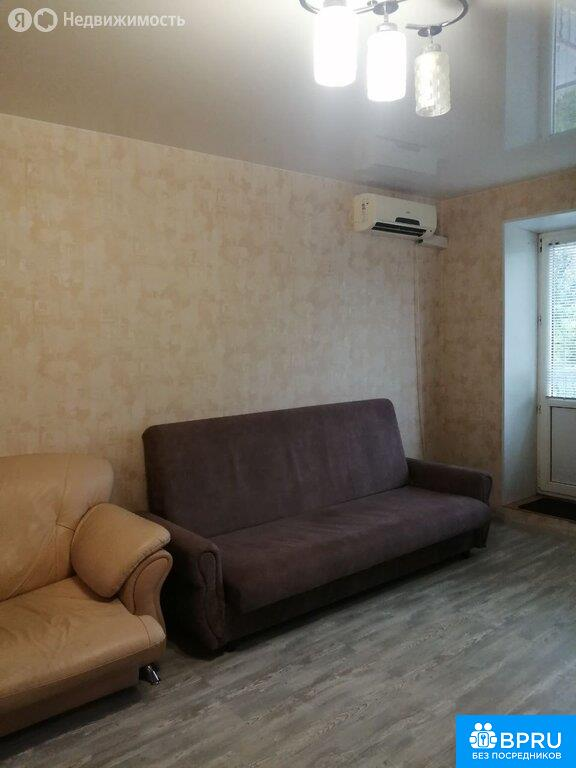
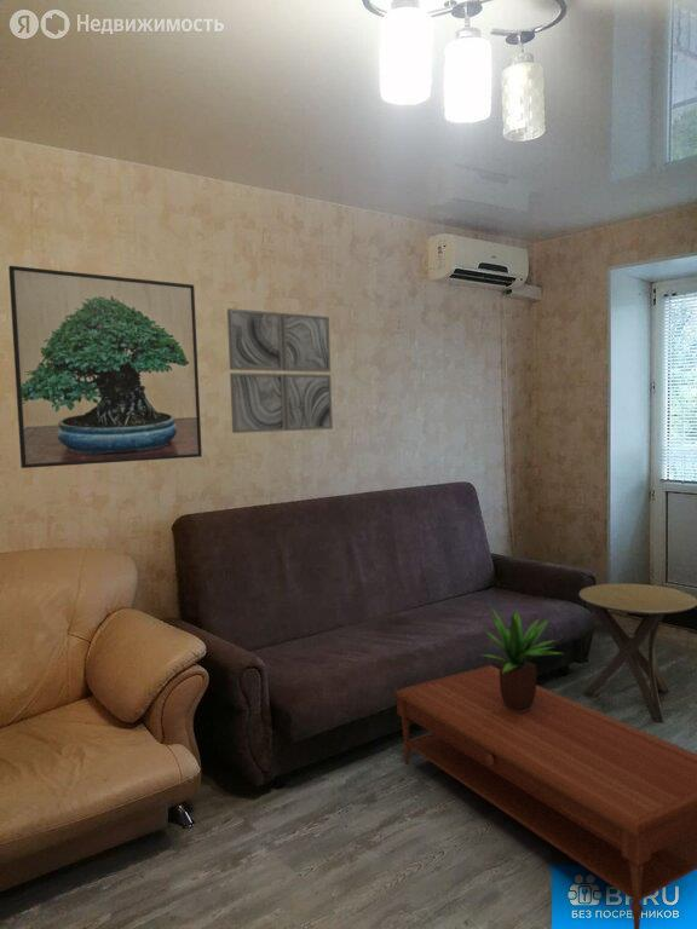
+ wall art [226,307,334,434]
+ coffee table [394,664,697,929]
+ potted plant [479,604,565,712]
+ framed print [7,265,203,469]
+ side table [577,582,697,723]
